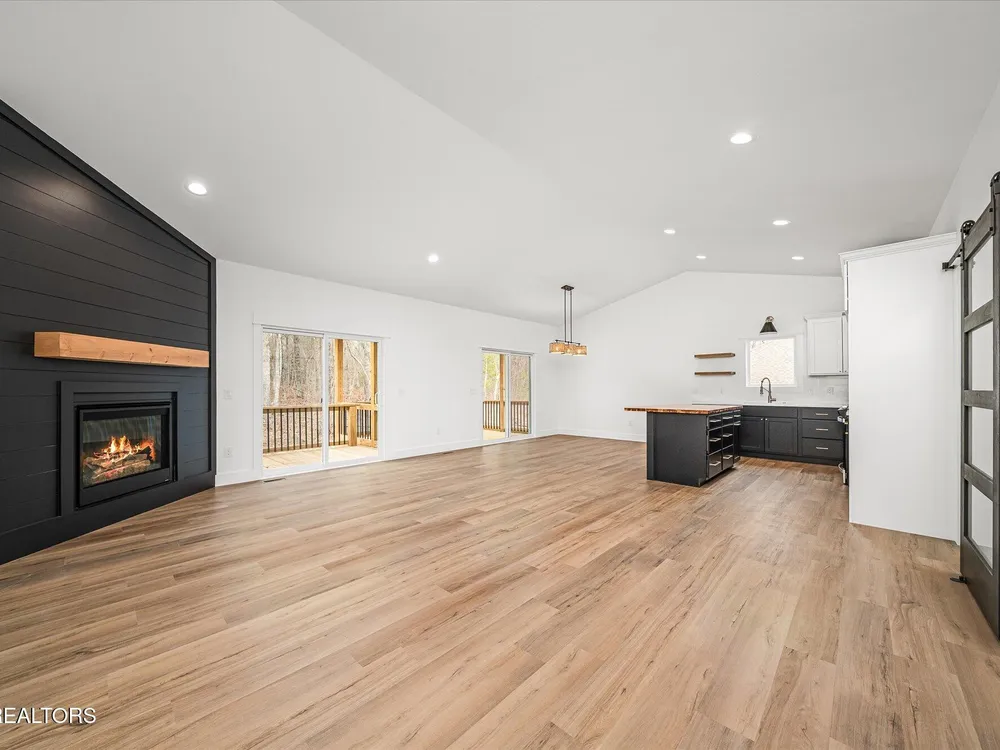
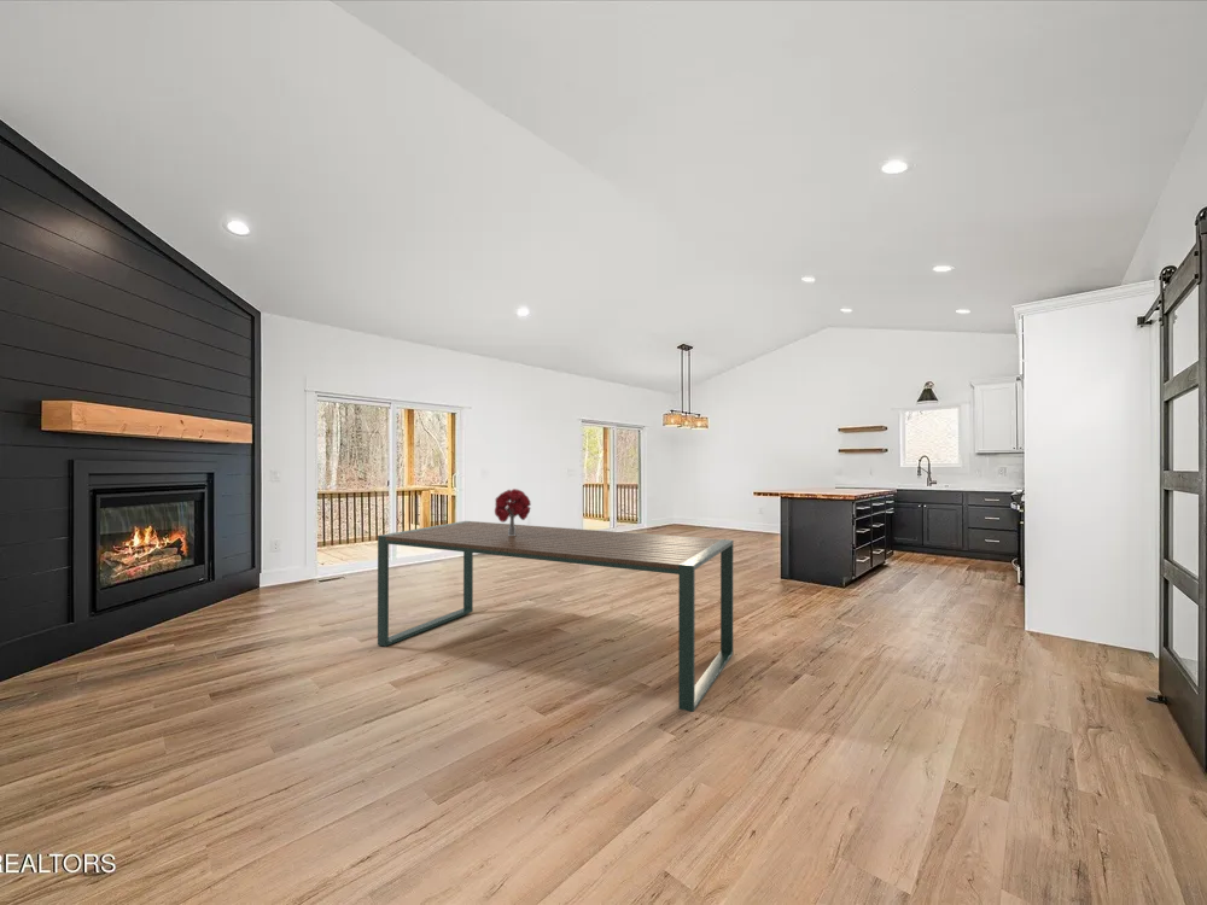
+ bouquet [494,487,532,536]
+ dining table [377,520,734,713]
